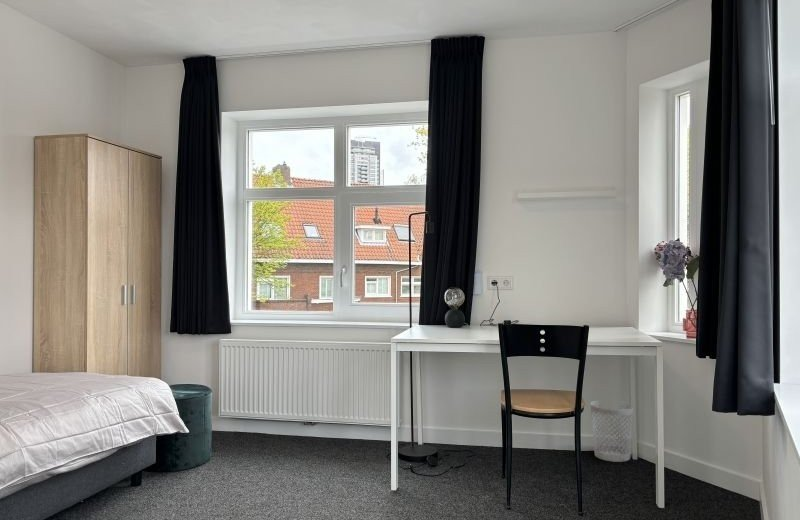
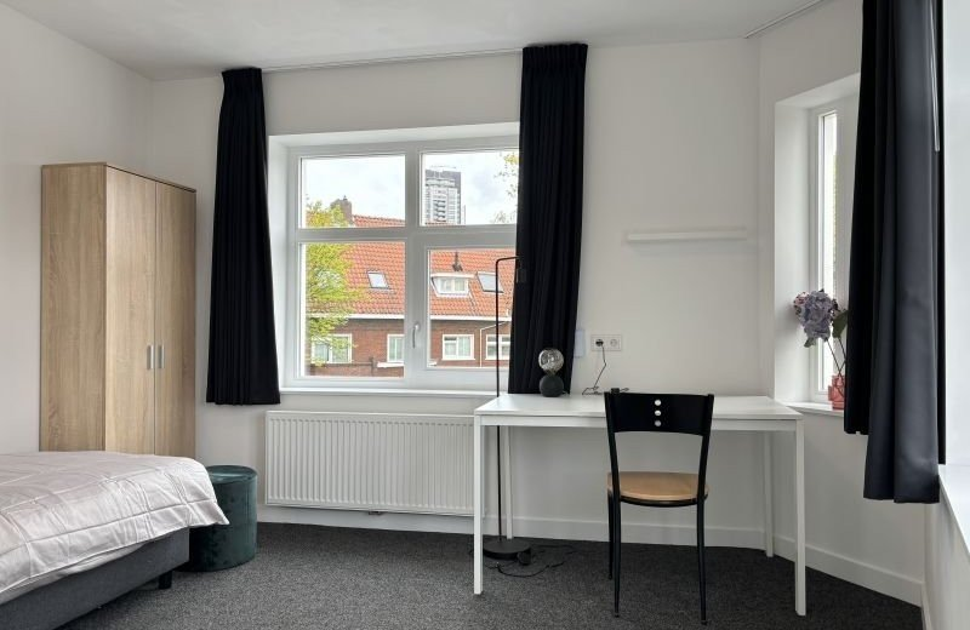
- wastebasket [589,399,634,463]
